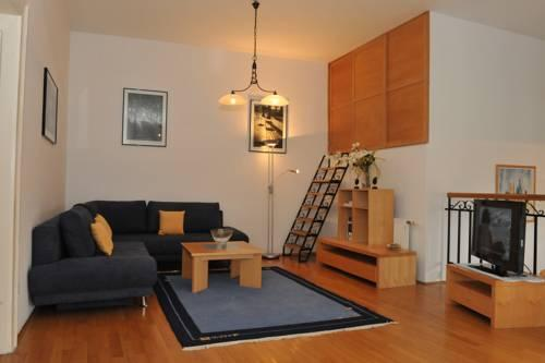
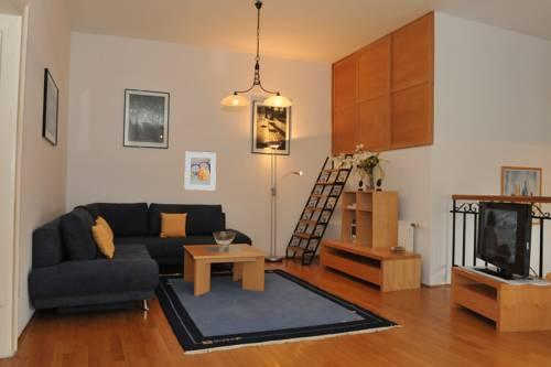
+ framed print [183,151,217,192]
